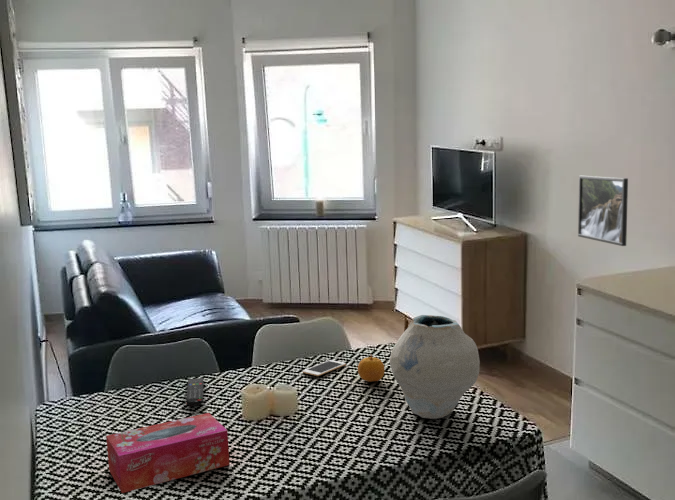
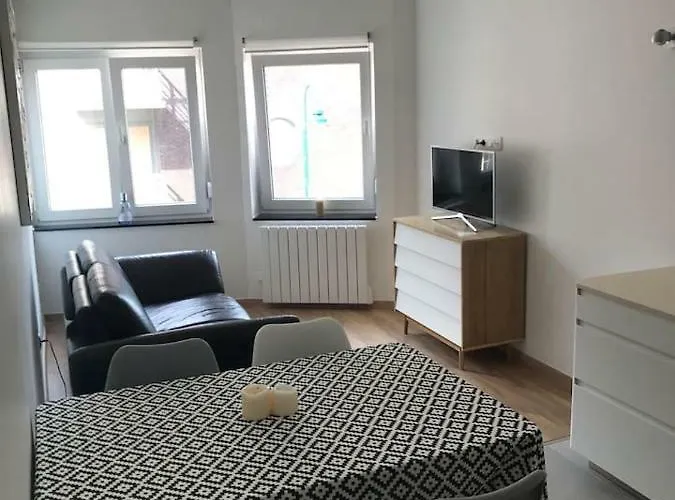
- remote control [185,377,204,407]
- fruit [357,353,386,383]
- cell phone [302,359,347,377]
- vase [389,314,481,420]
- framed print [577,175,629,247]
- tissue box [105,412,230,494]
